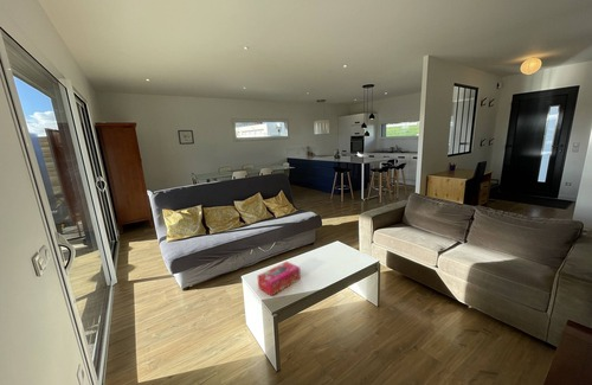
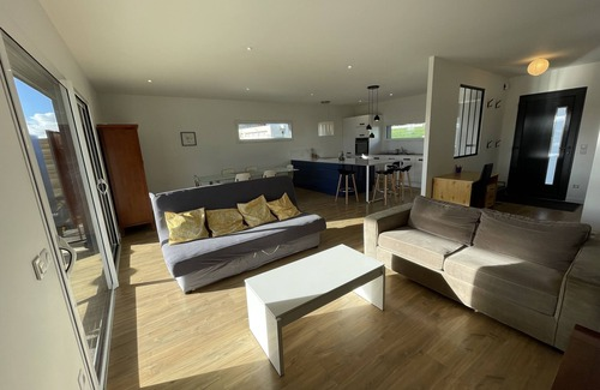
- tissue box [256,261,302,297]
